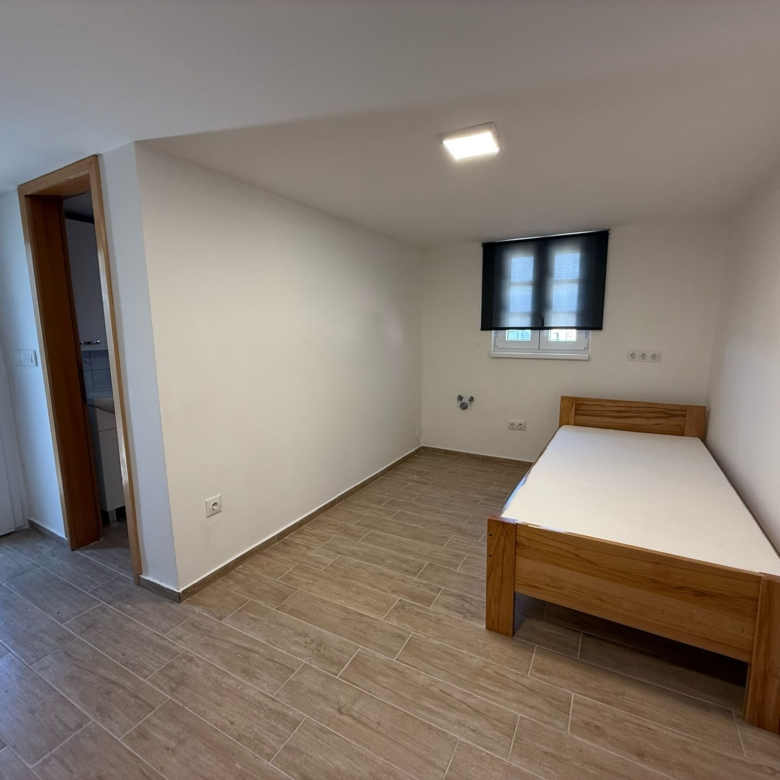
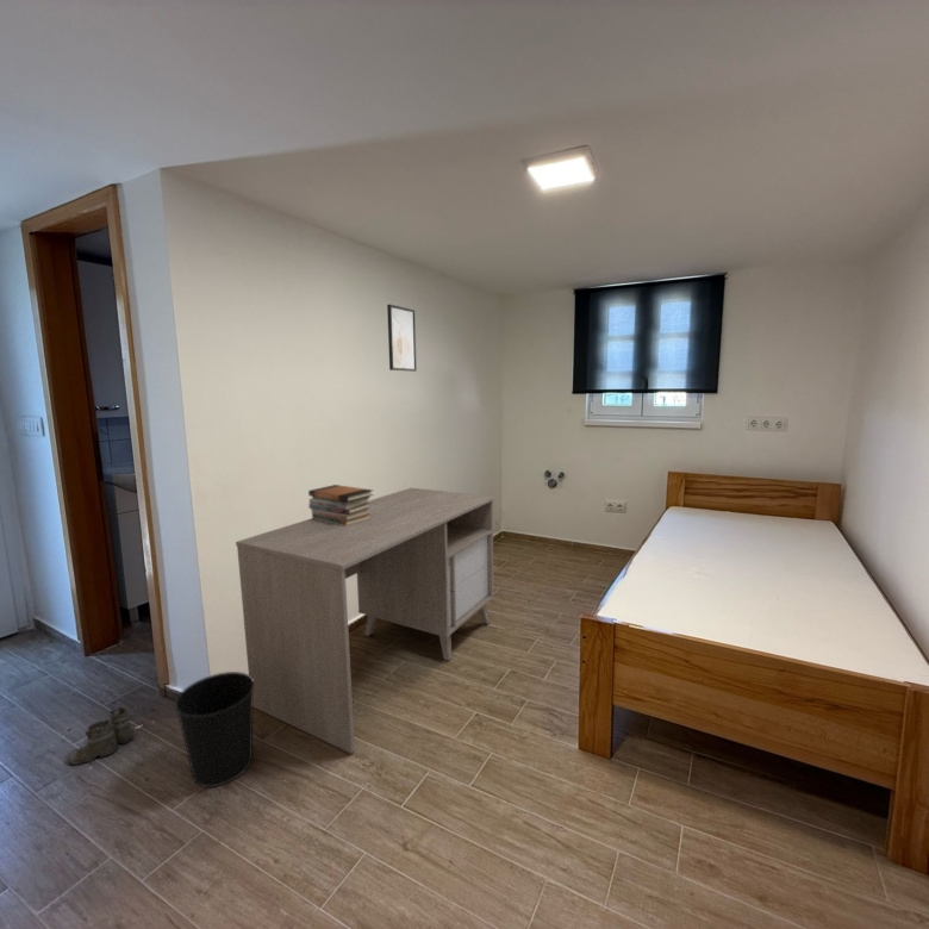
+ boots [68,704,136,766]
+ desk [235,487,495,755]
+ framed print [386,304,418,373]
+ book stack [307,484,375,526]
+ wastebasket [173,671,255,788]
